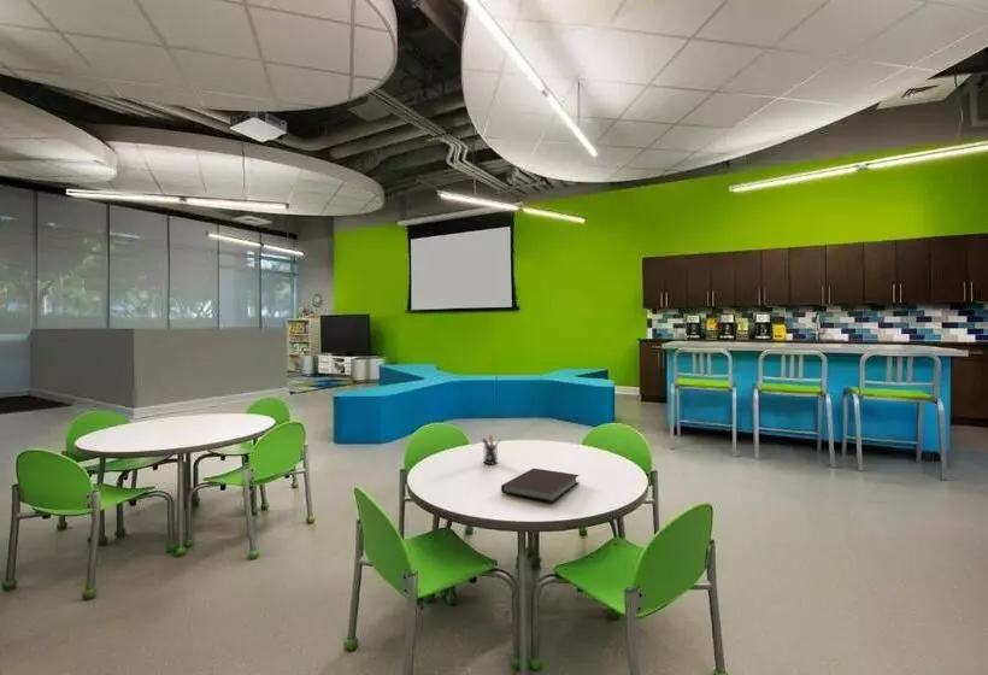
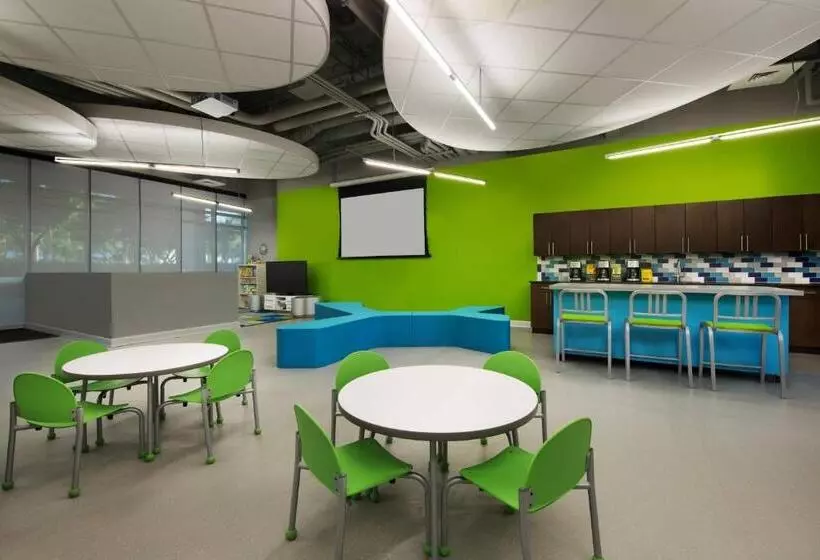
- pen holder [481,434,502,465]
- notebook [500,468,581,504]
